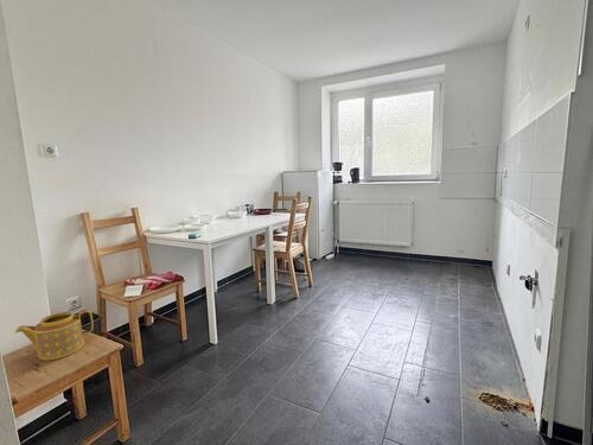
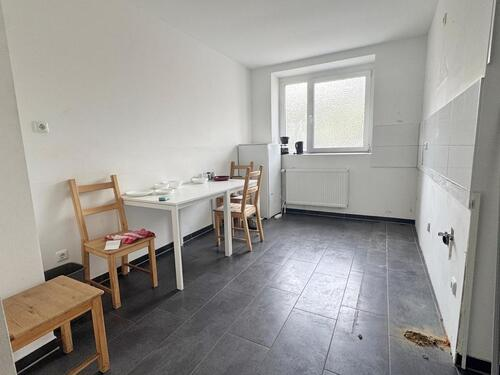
- teapot [14,309,95,361]
